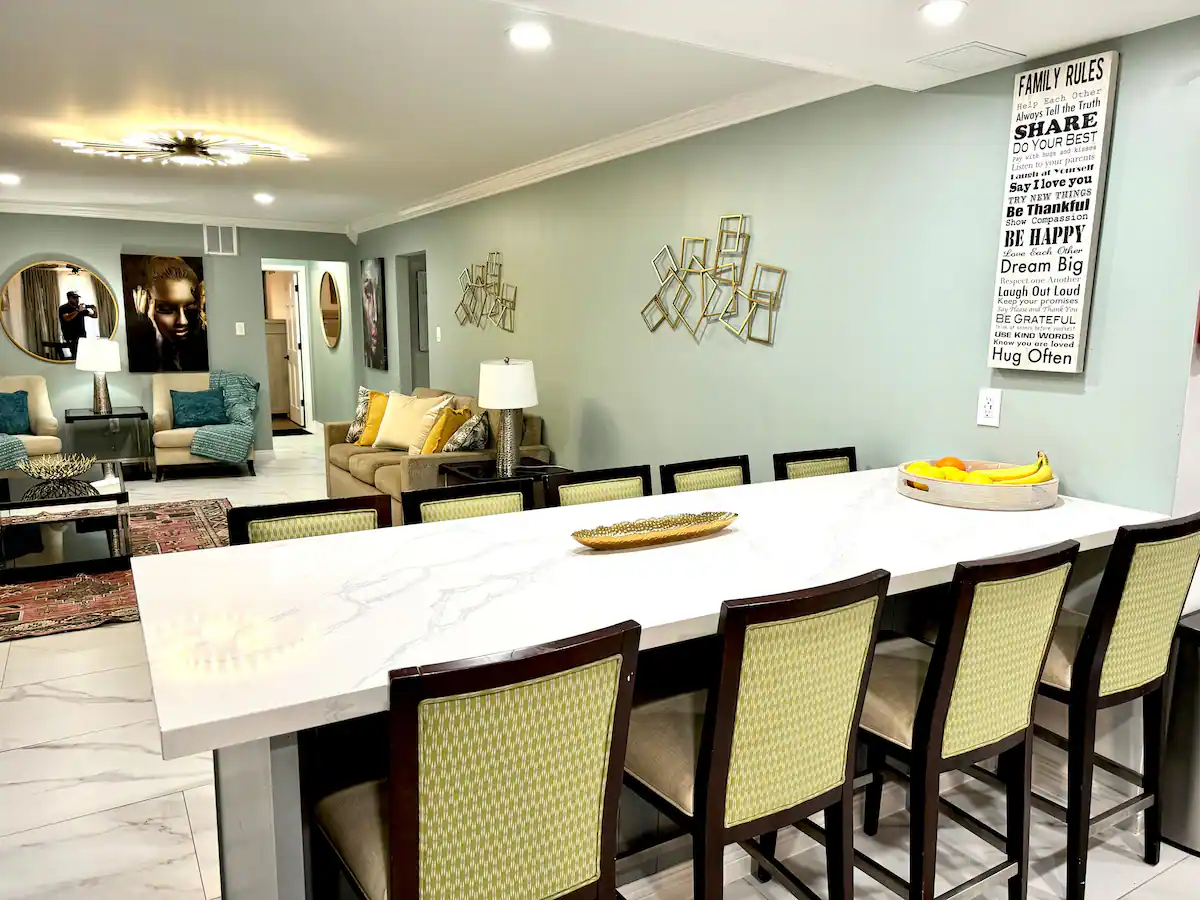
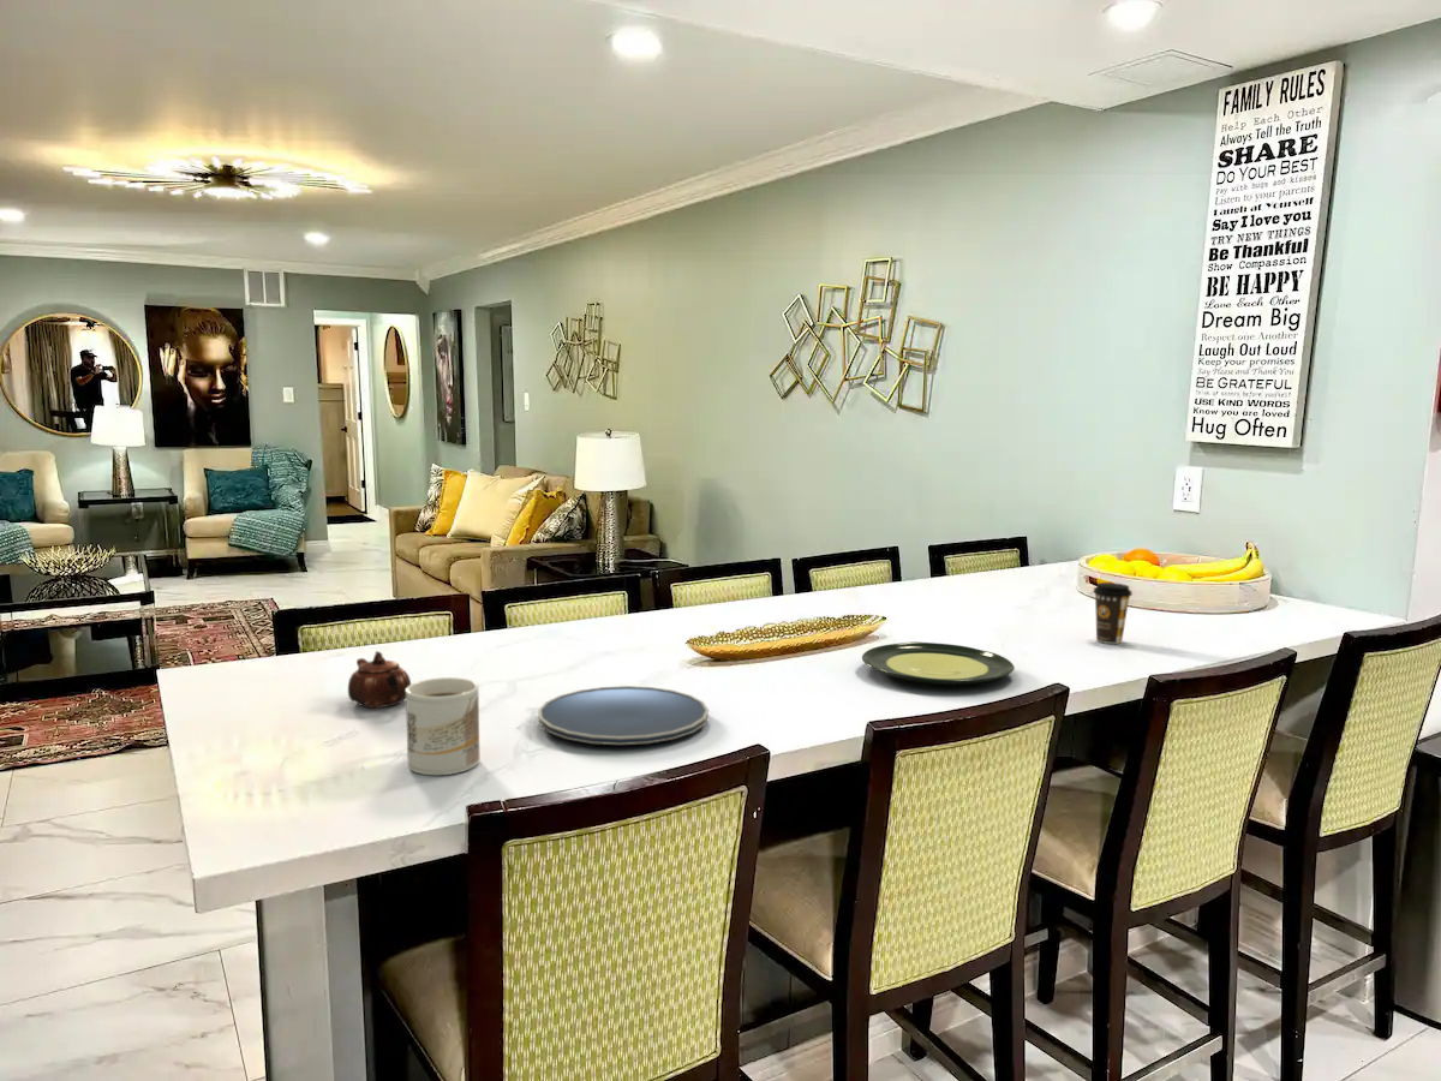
+ plate [861,640,1016,686]
+ plate [537,685,710,746]
+ coffee cup [1092,581,1134,645]
+ teapot [347,650,412,709]
+ mug [405,676,480,776]
